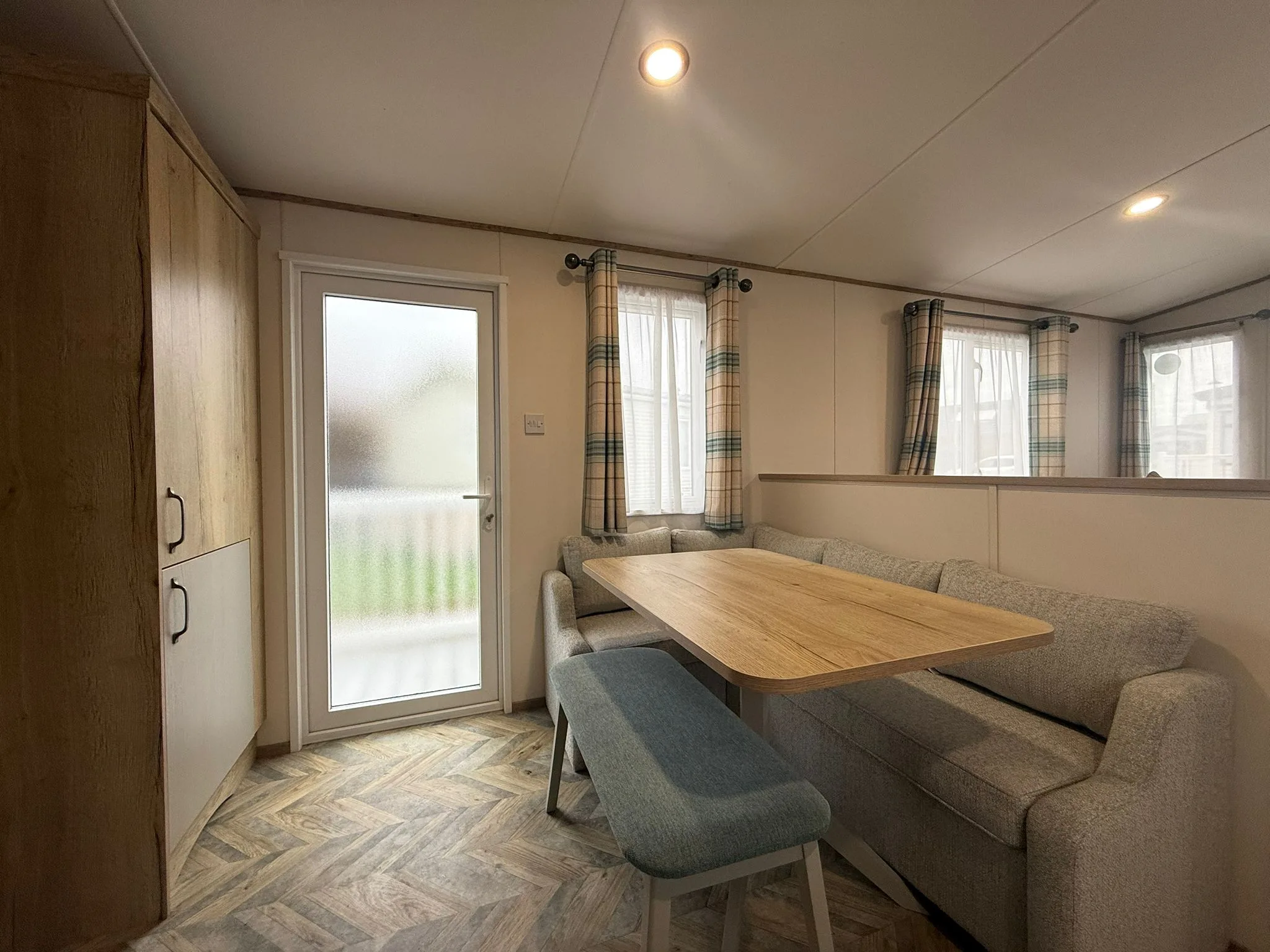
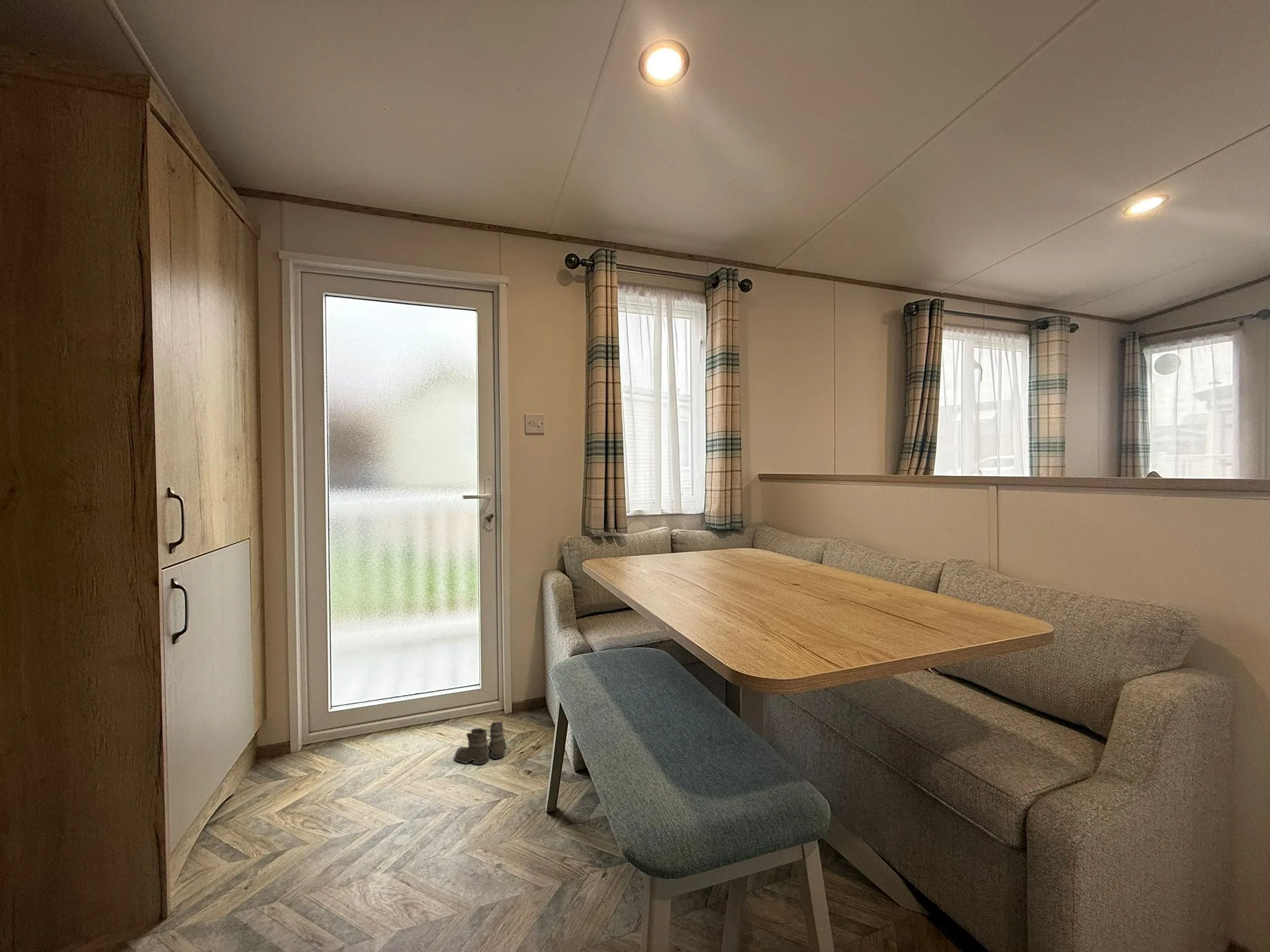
+ boots [454,720,513,770]
